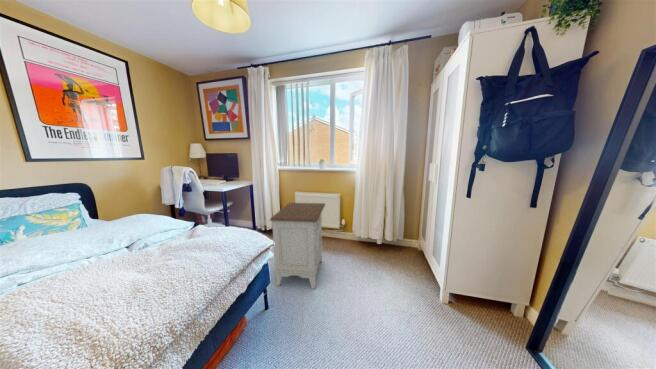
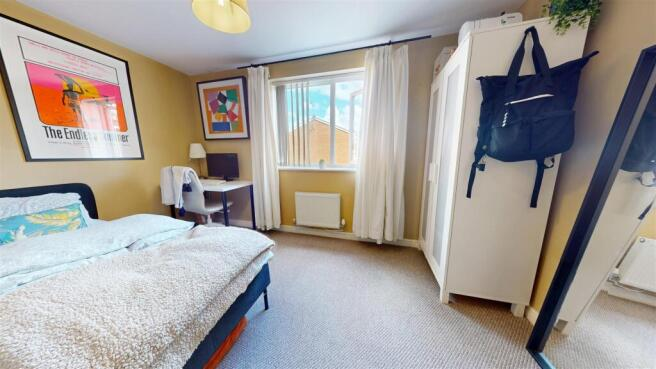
- nightstand [269,202,326,290]
